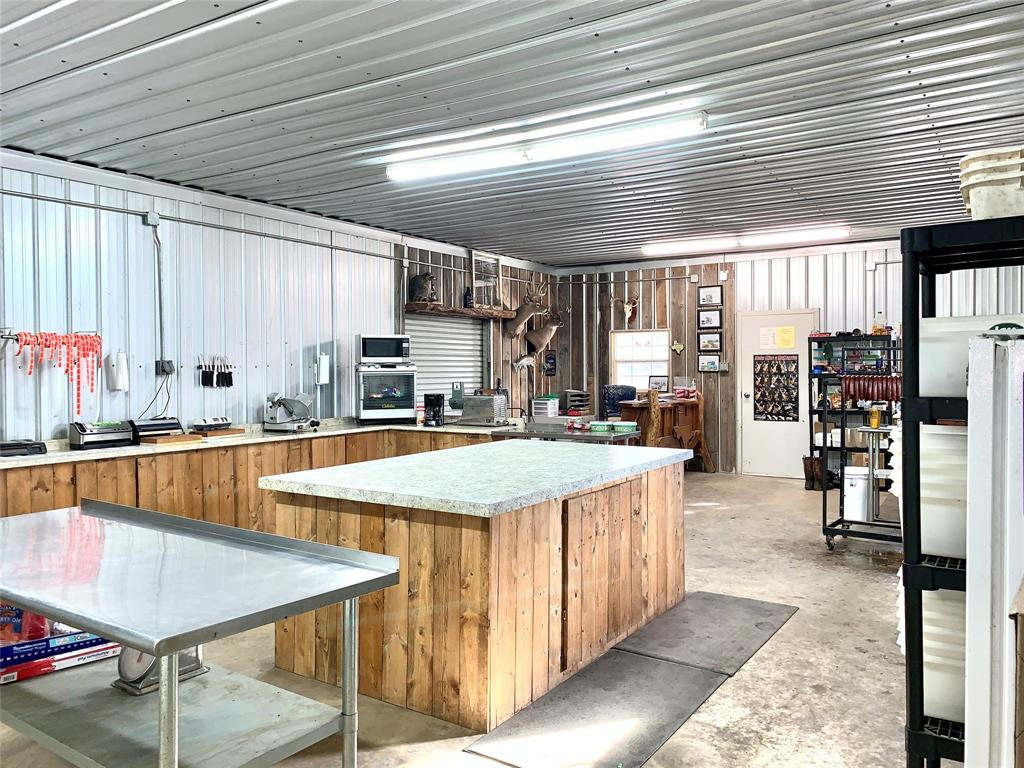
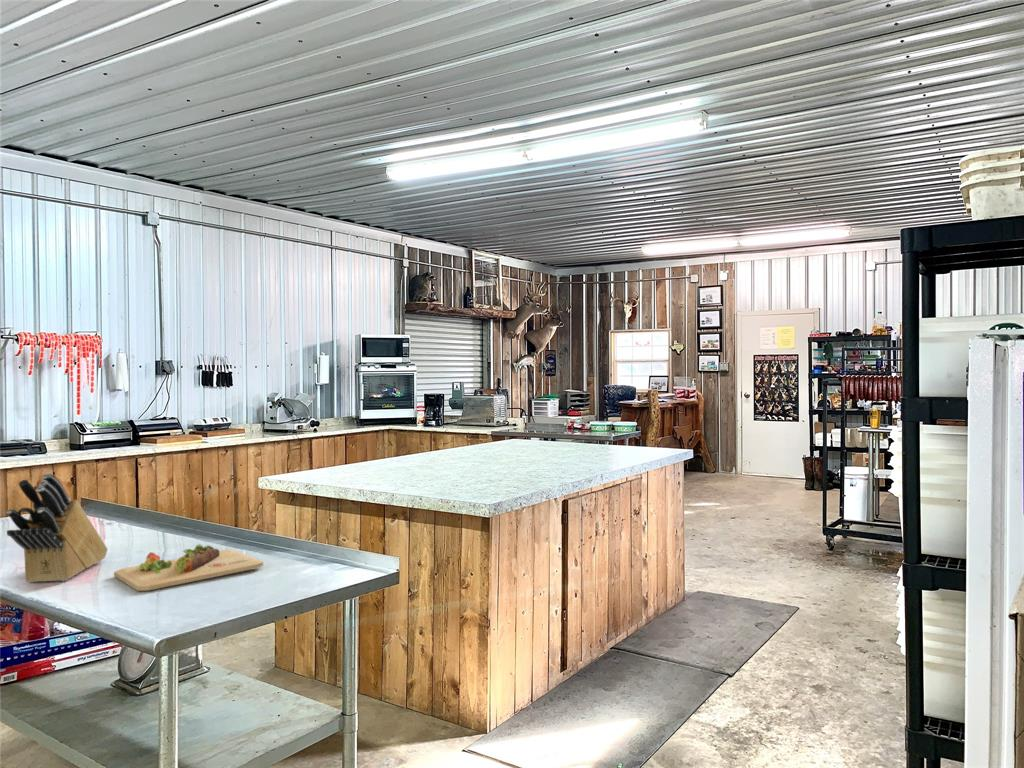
+ knife block [5,472,109,584]
+ cutting board [113,543,264,592]
